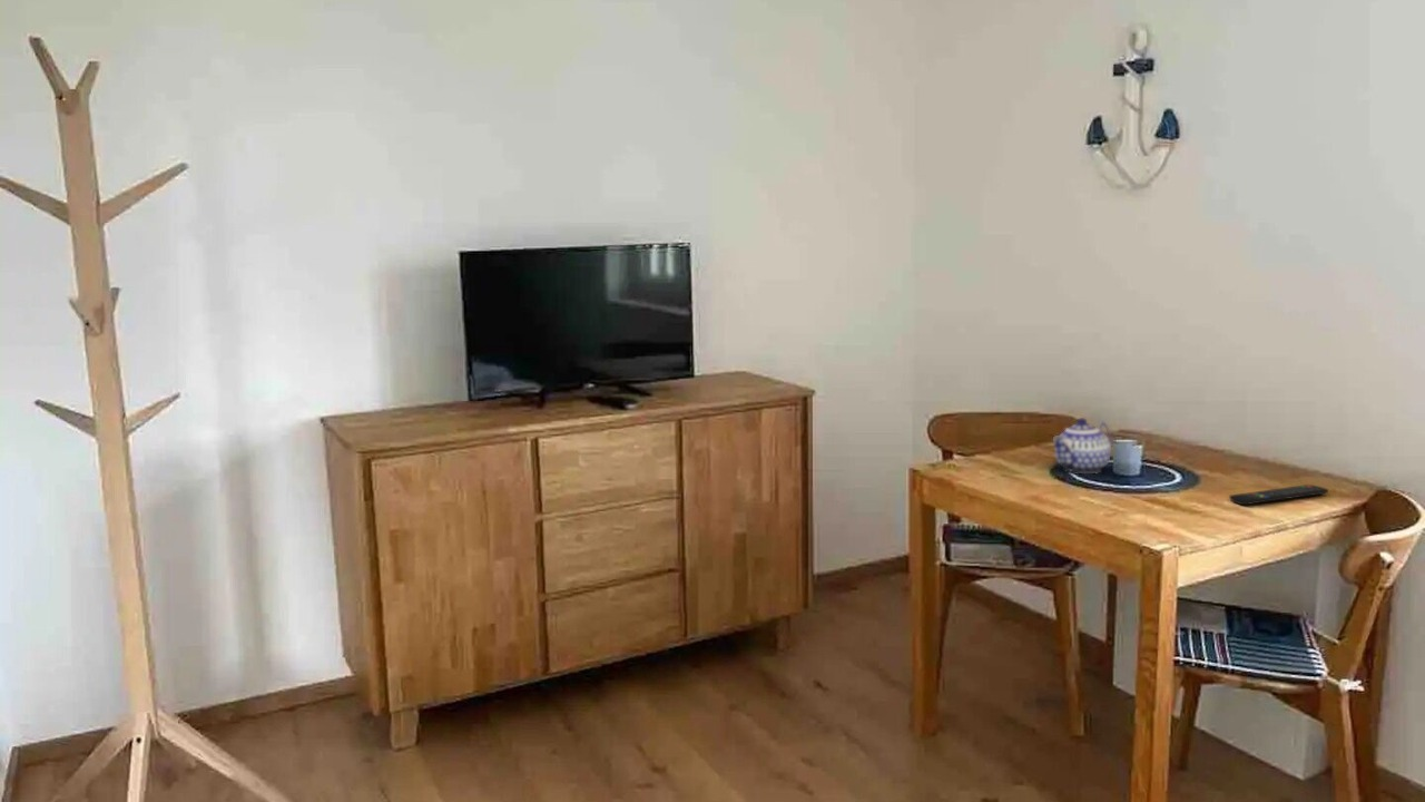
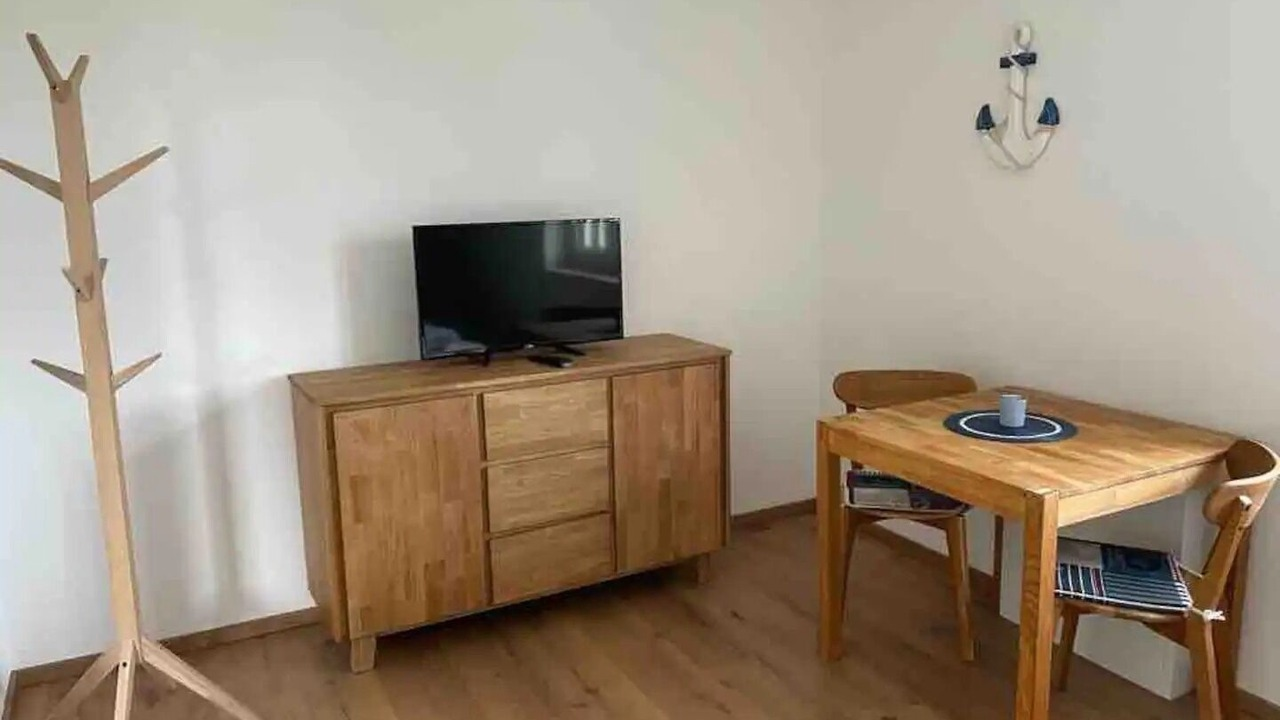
- remote control [1228,483,1329,506]
- teapot [1052,417,1113,475]
